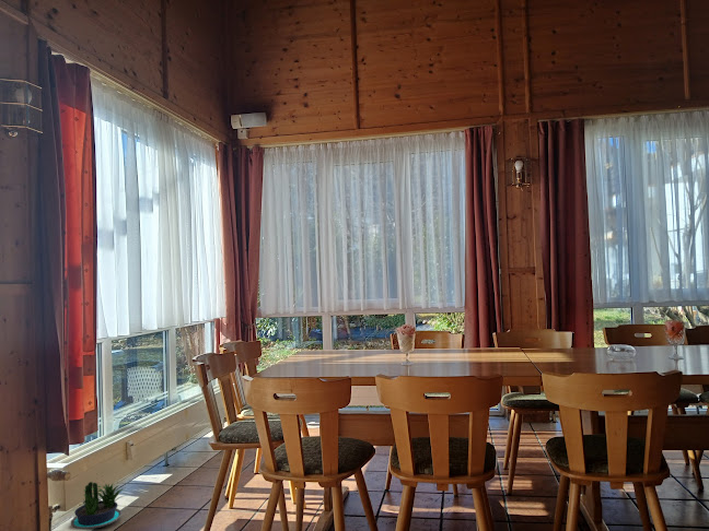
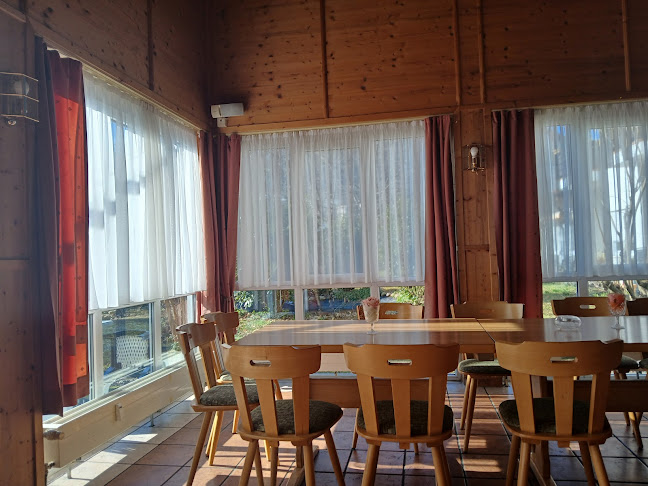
- potted plant [70,481,128,530]
